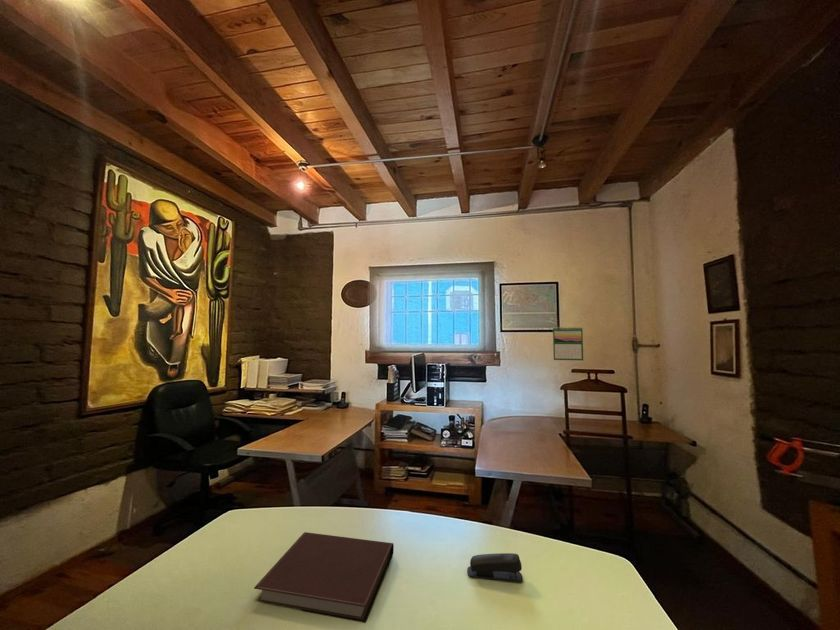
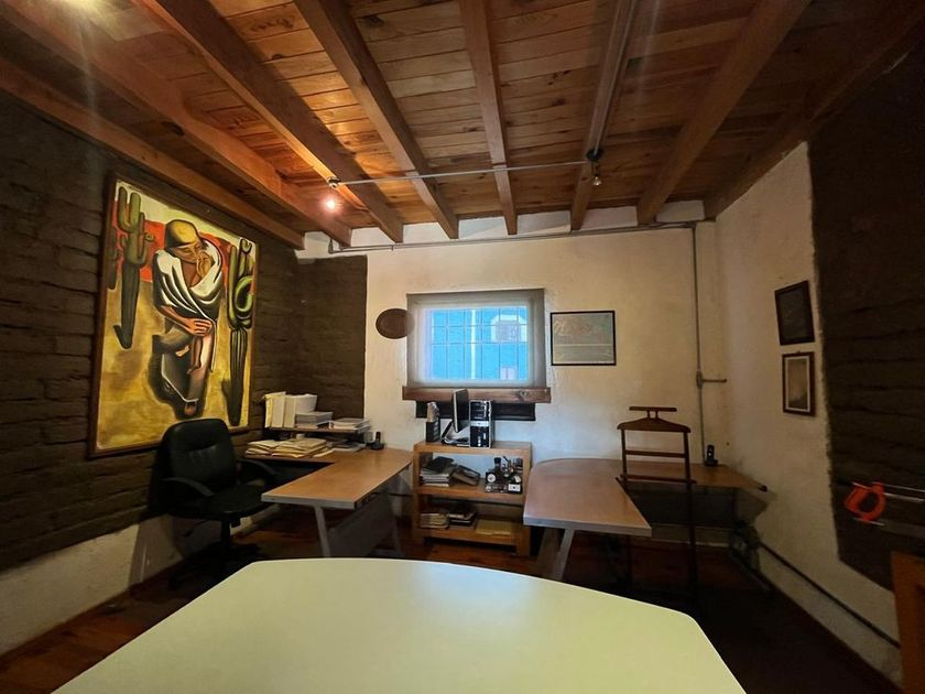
- stapler [466,552,524,583]
- calendar [552,326,584,361]
- notebook [253,531,395,624]
